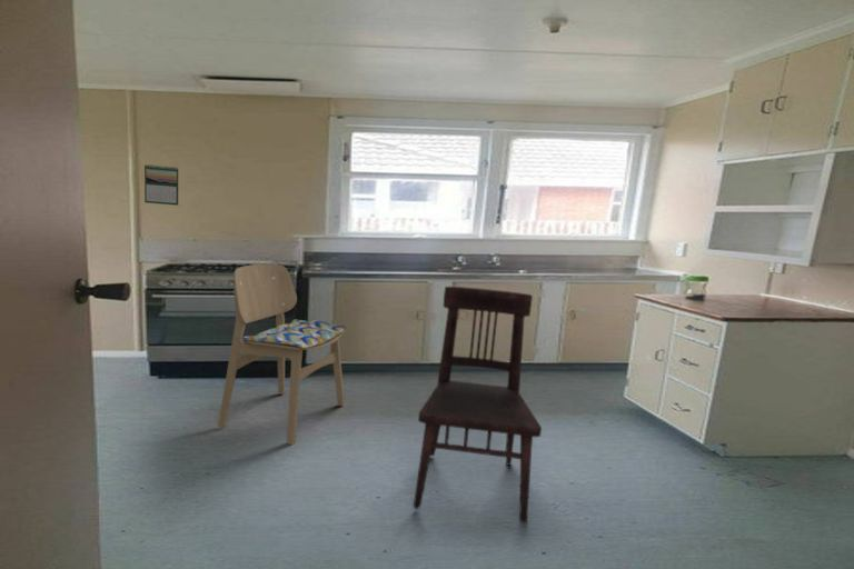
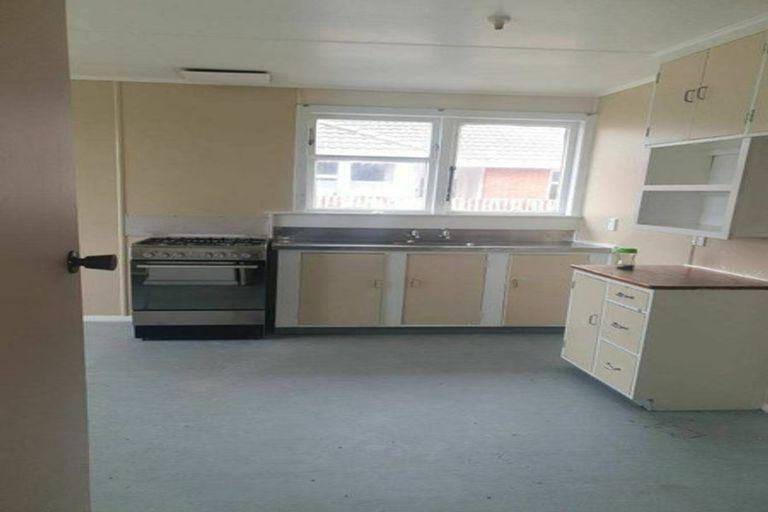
- dining chair [217,263,349,446]
- calendar [143,163,180,207]
- dining chair [413,286,543,523]
